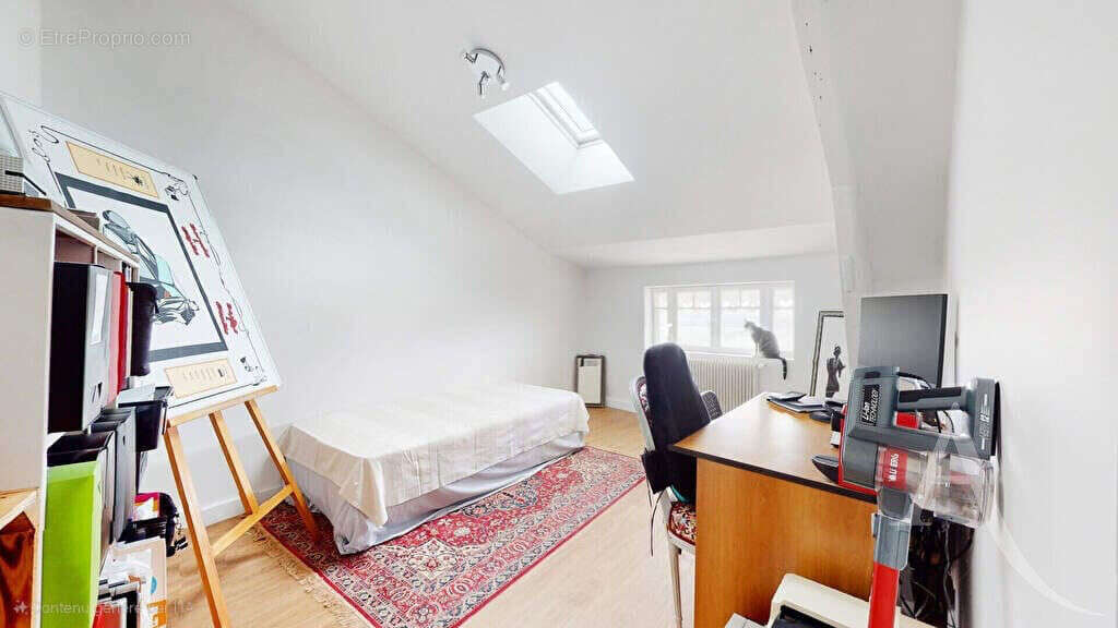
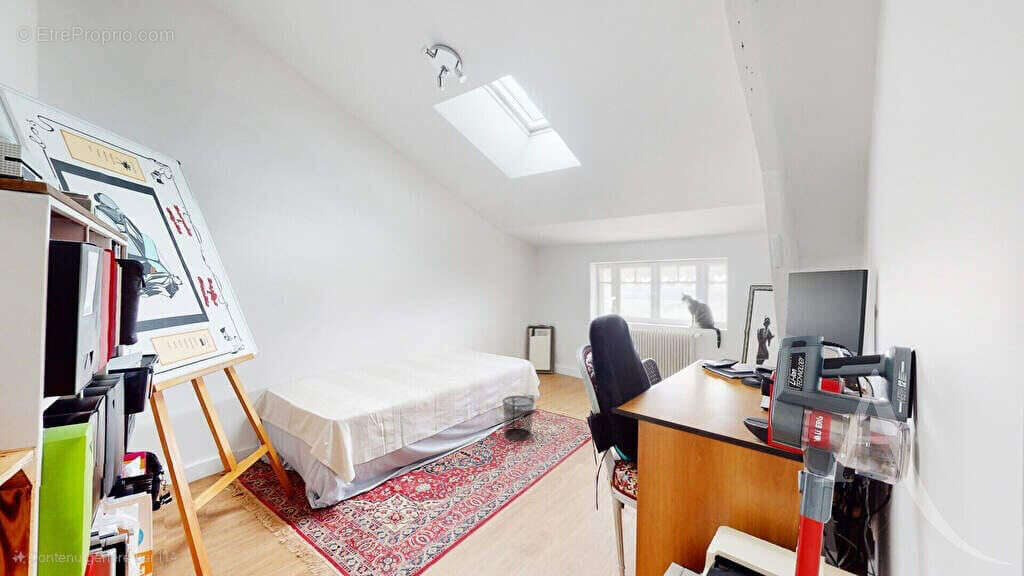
+ waste bin [502,395,536,441]
